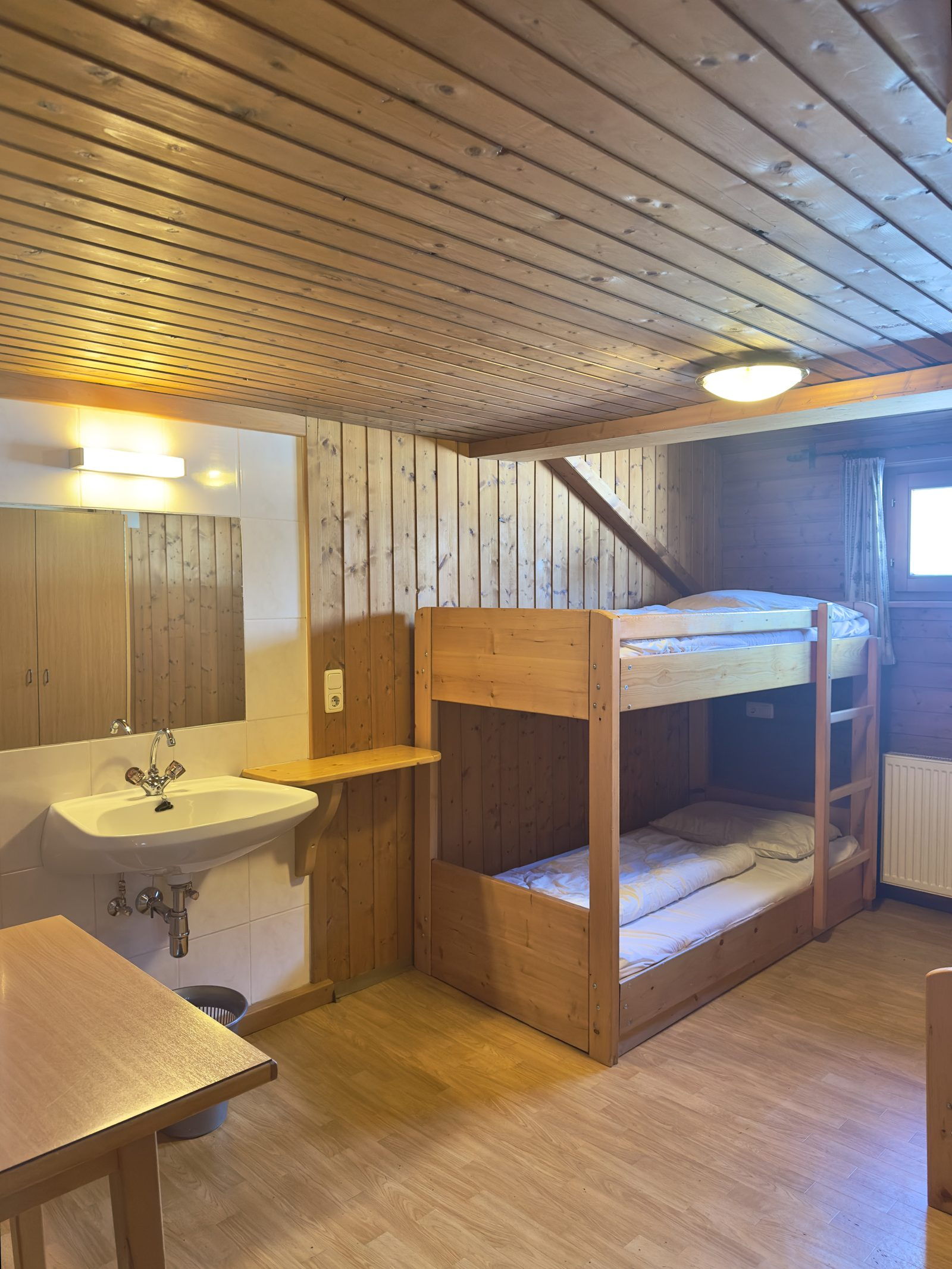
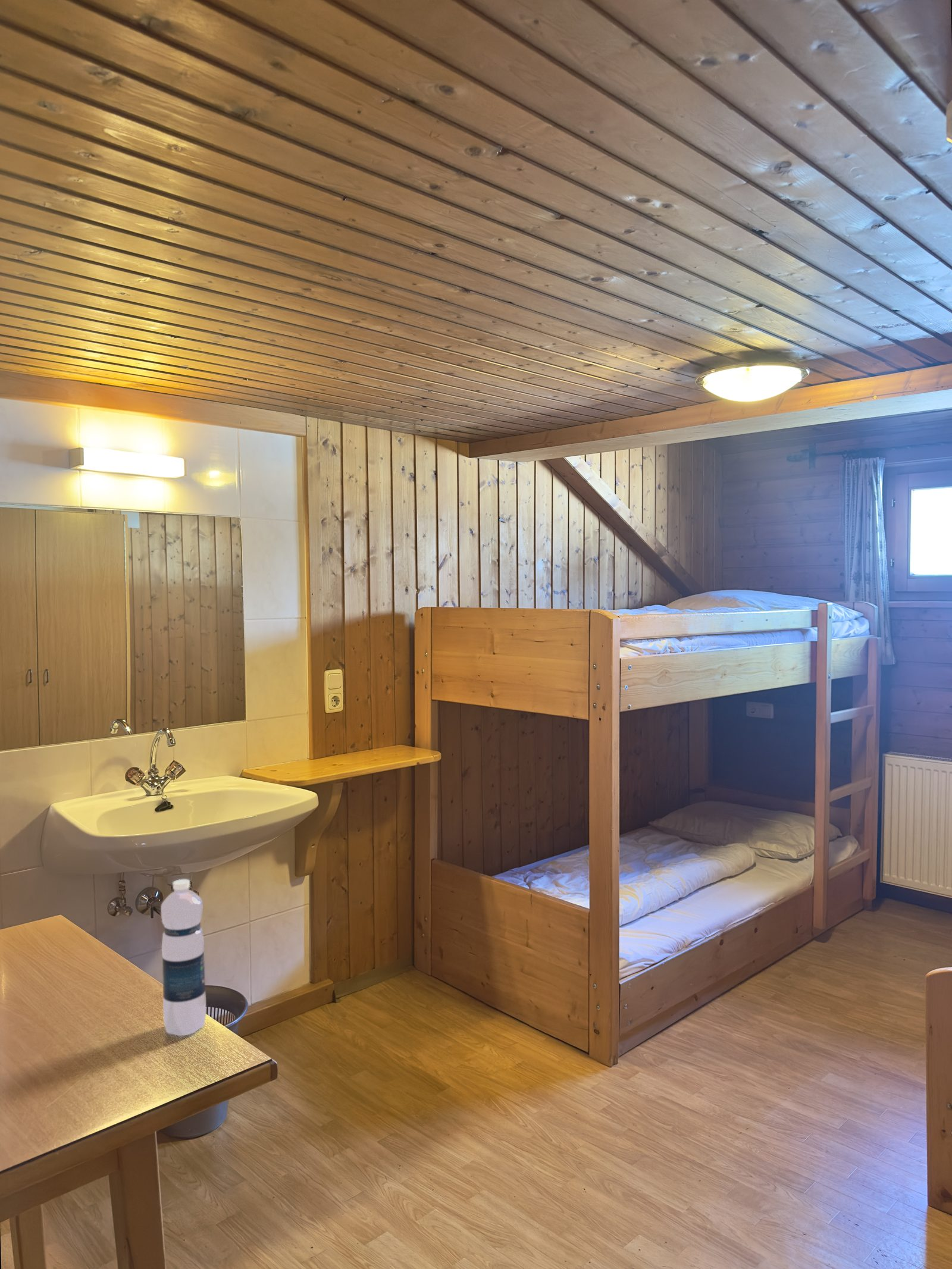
+ water bottle [160,879,206,1036]
